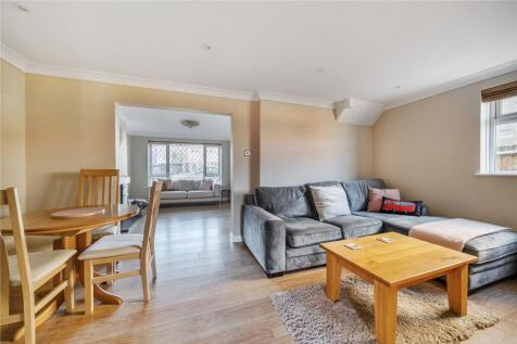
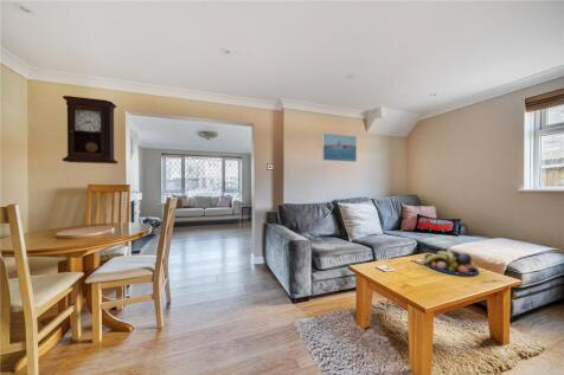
+ fruit bowl [423,250,480,277]
+ pendulum clock [62,95,118,164]
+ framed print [321,131,358,163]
